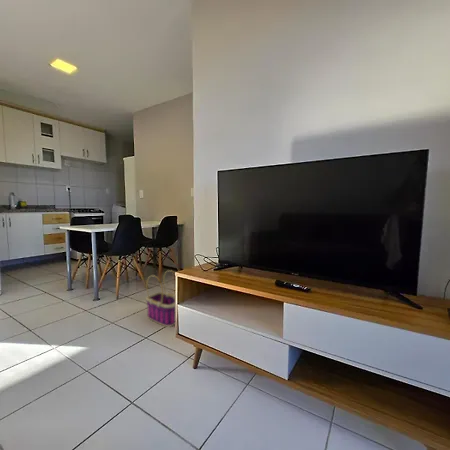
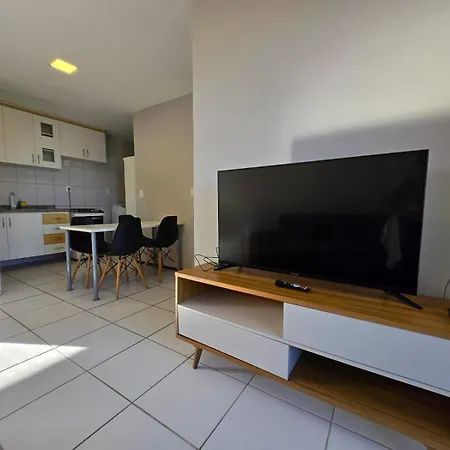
- basket [145,269,176,328]
